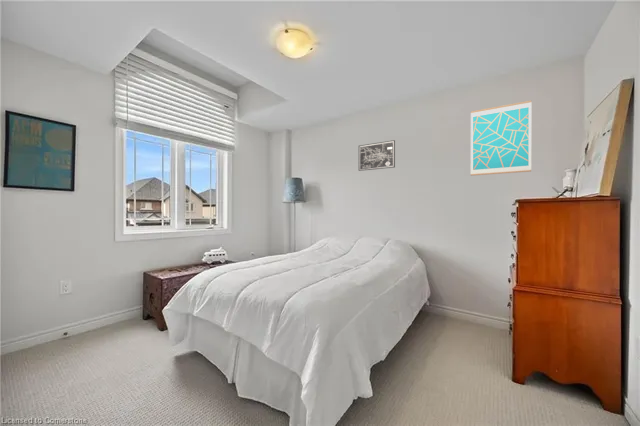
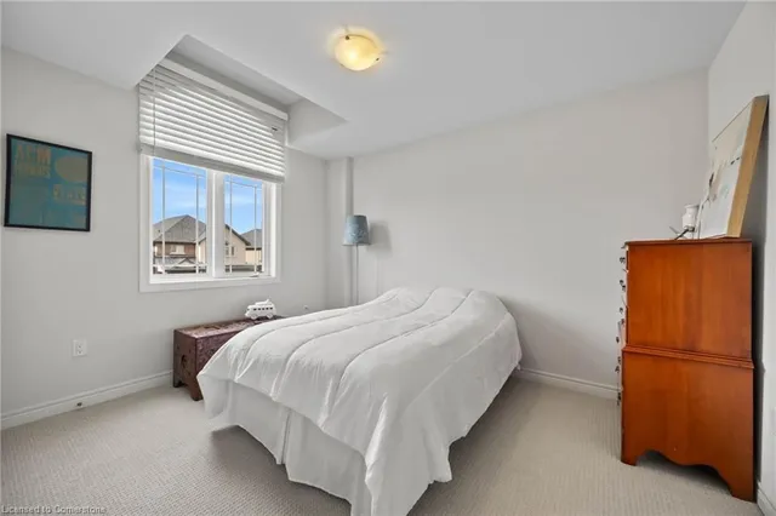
- wall art [470,100,532,177]
- wall art [358,139,396,172]
